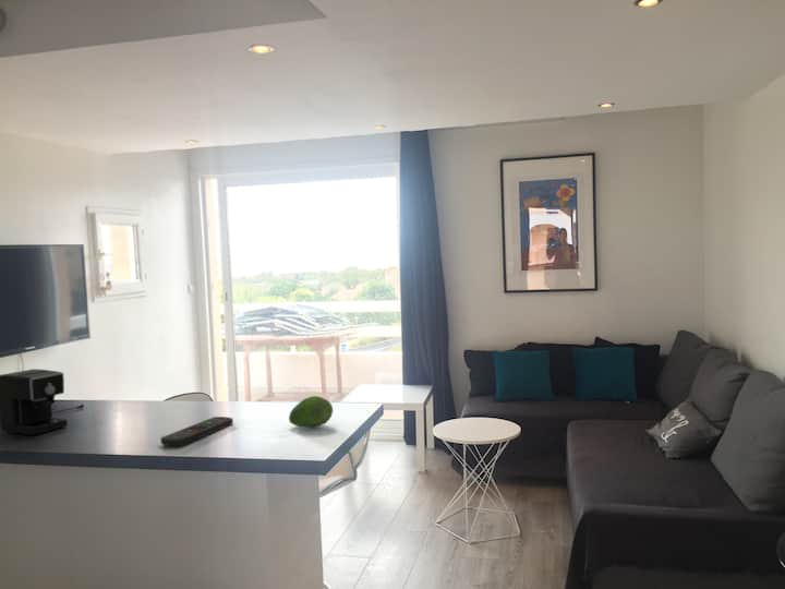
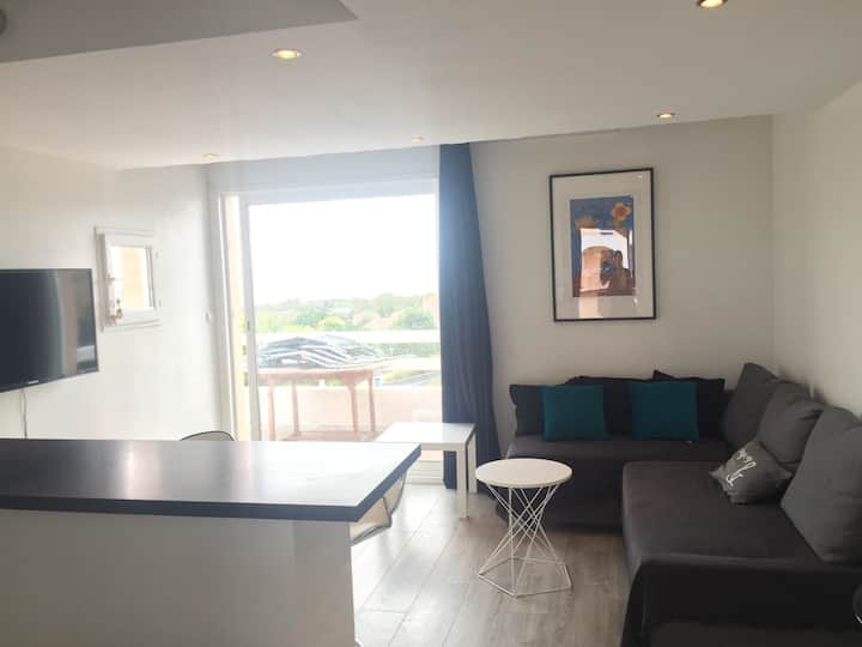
- fruit [288,395,334,429]
- coffee maker [0,368,85,436]
- remote control [159,416,234,447]
